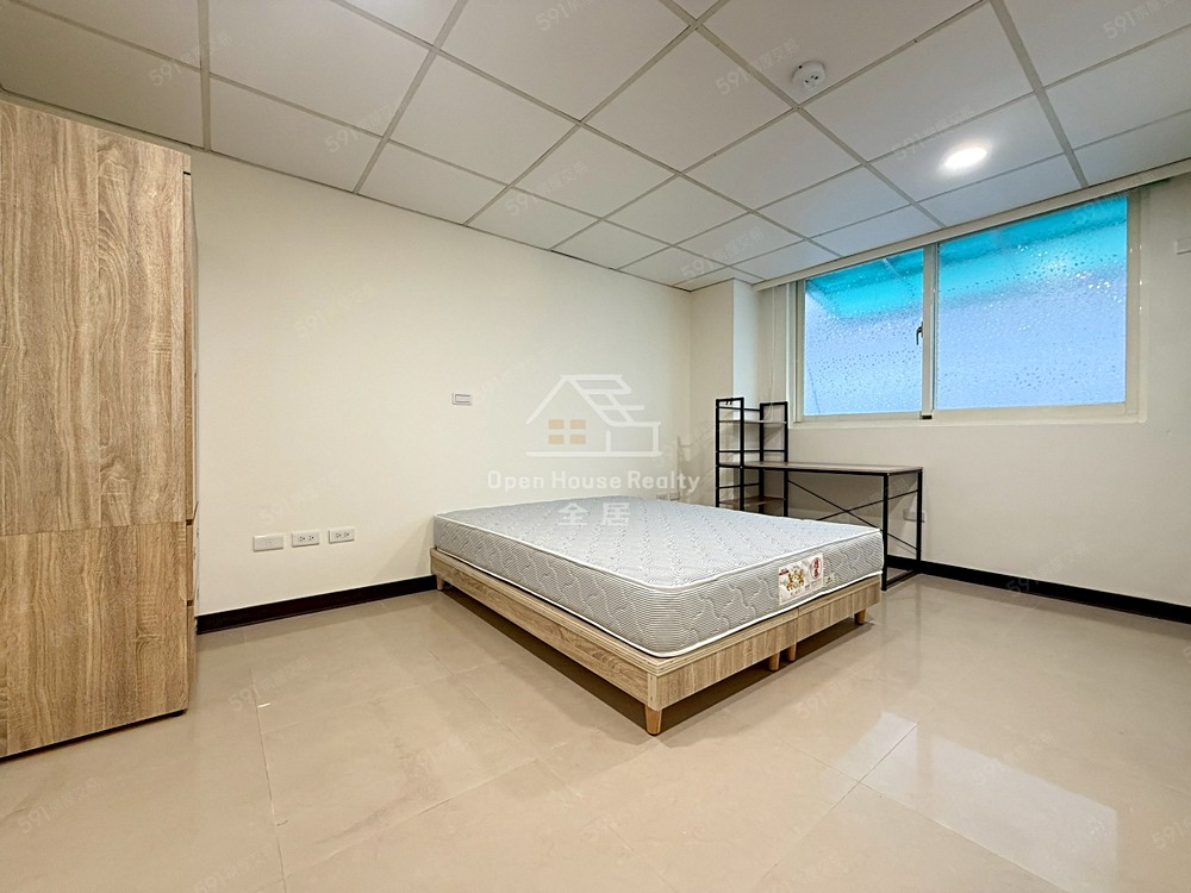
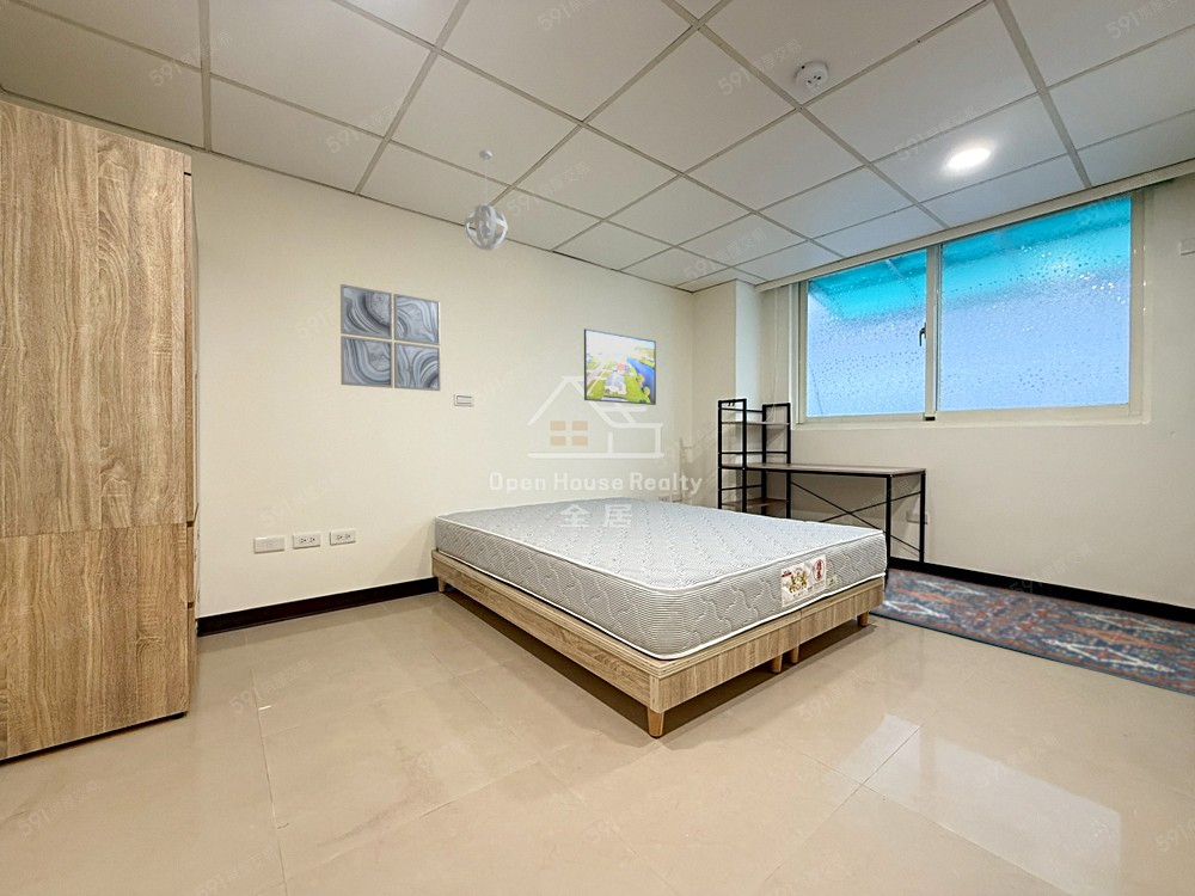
+ pendant light [464,149,509,252]
+ wall art [339,283,442,392]
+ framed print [583,327,657,406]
+ rug [869,567,1195,698]
